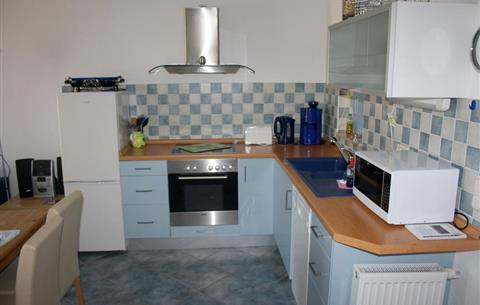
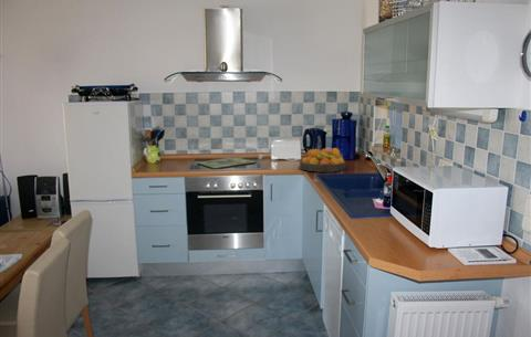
+ fruit bowl [299,147,346,172]
